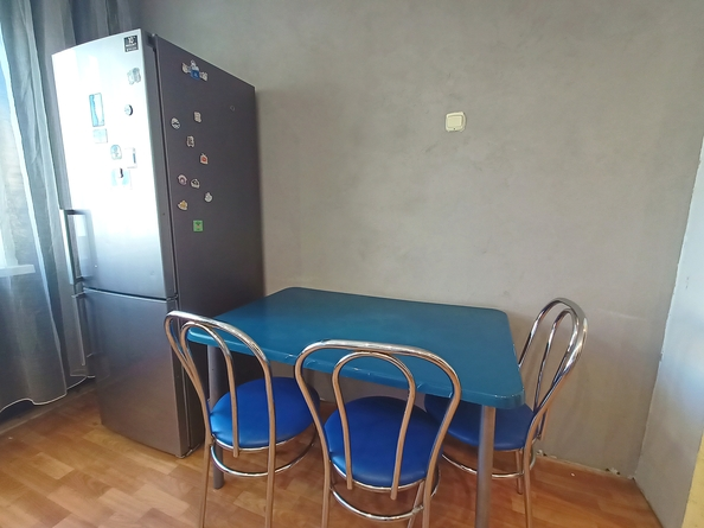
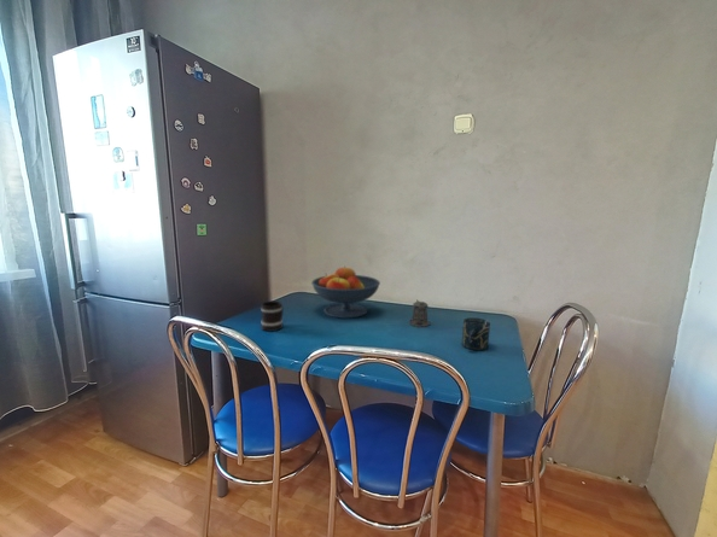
+ pepper shaker [408,298,431,328]
+ fruit bowl [310,267,381,320]
+ cup [461,316,491,352]
+ mug [260,300,285,333]
